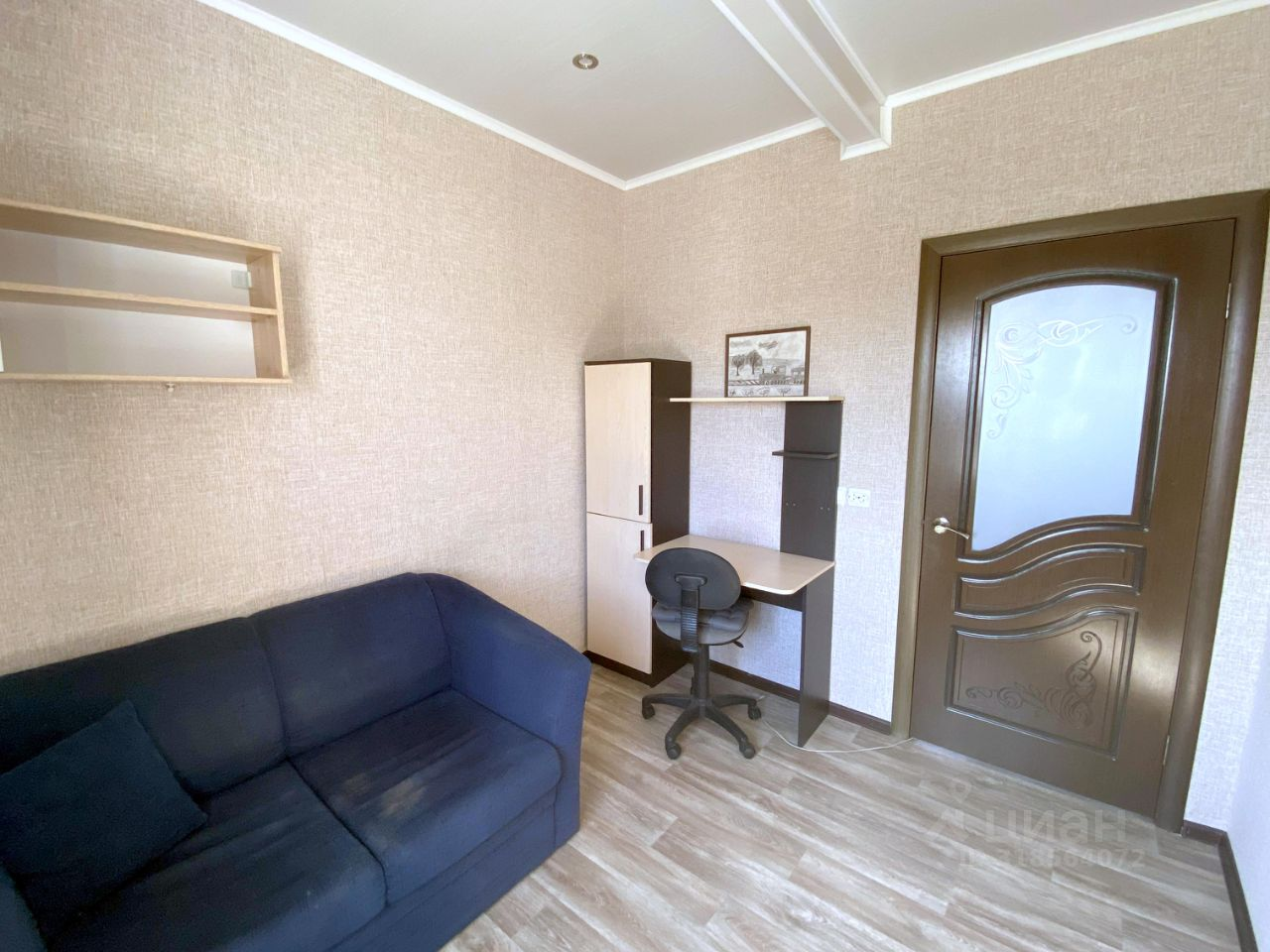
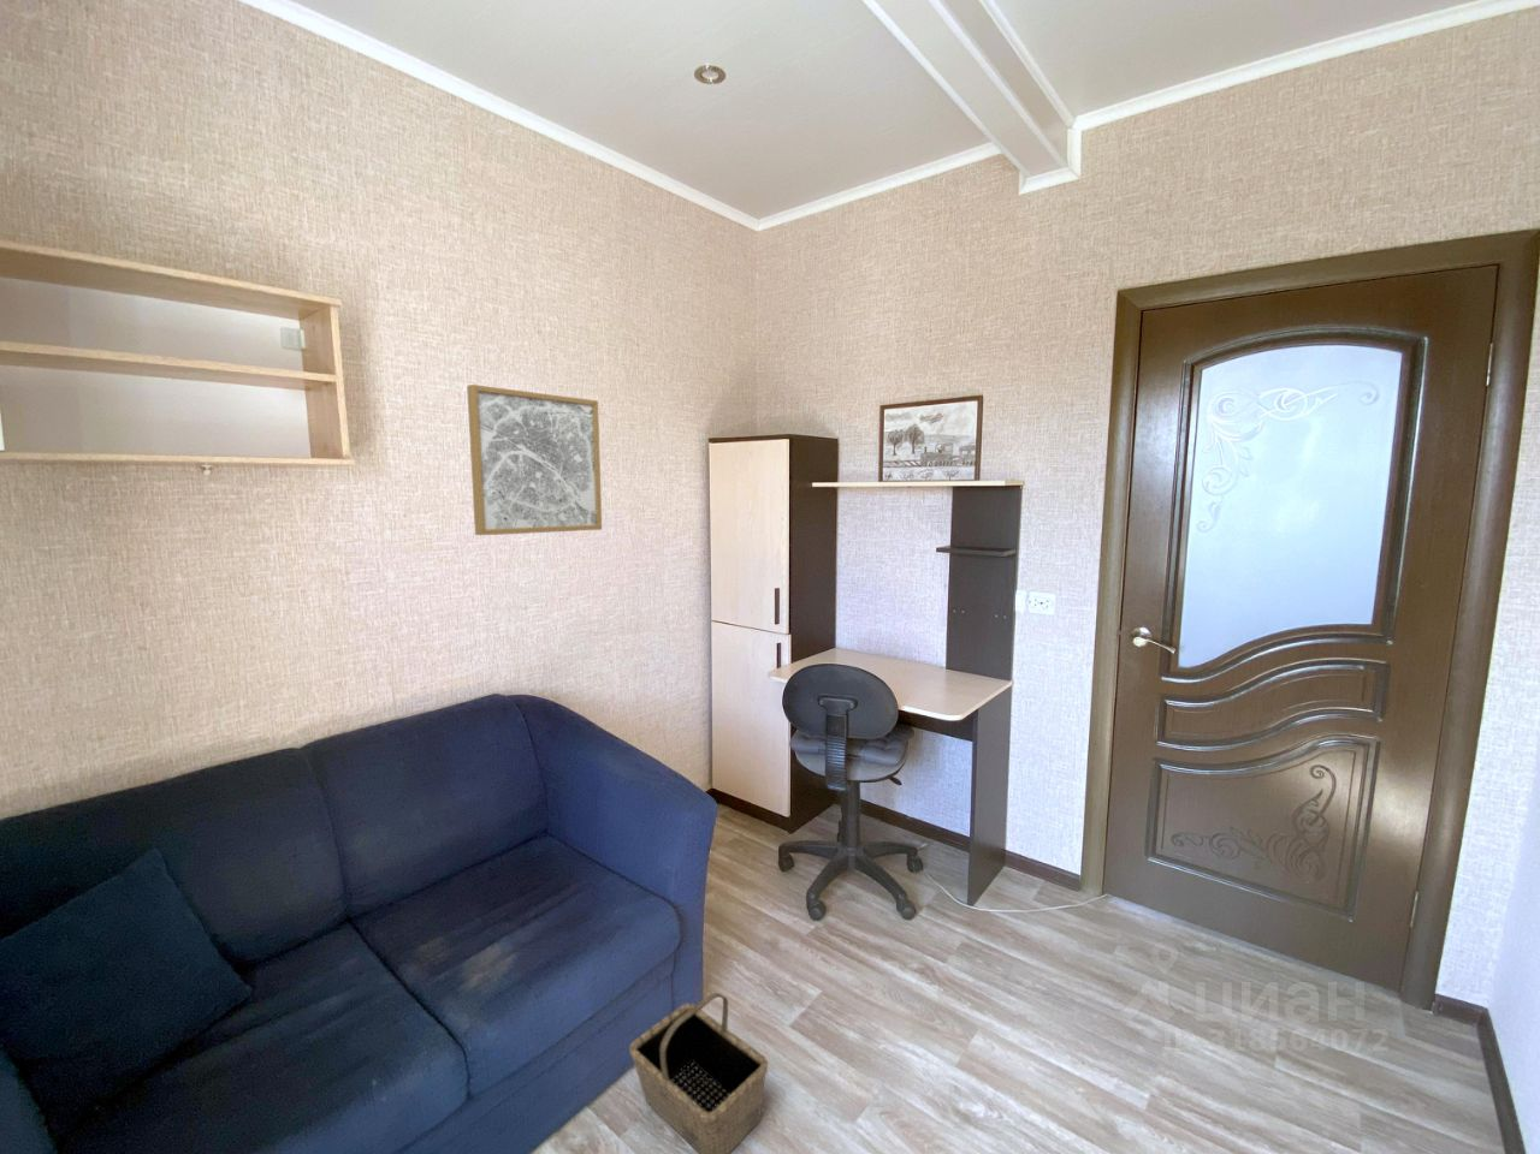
+ basket [628,992,769,1154]
+ wall art [466,383,603,536]
